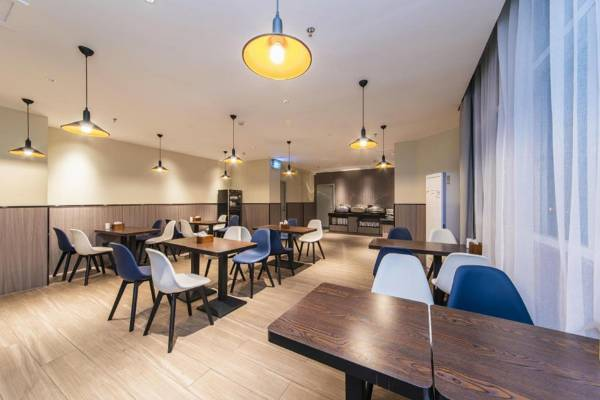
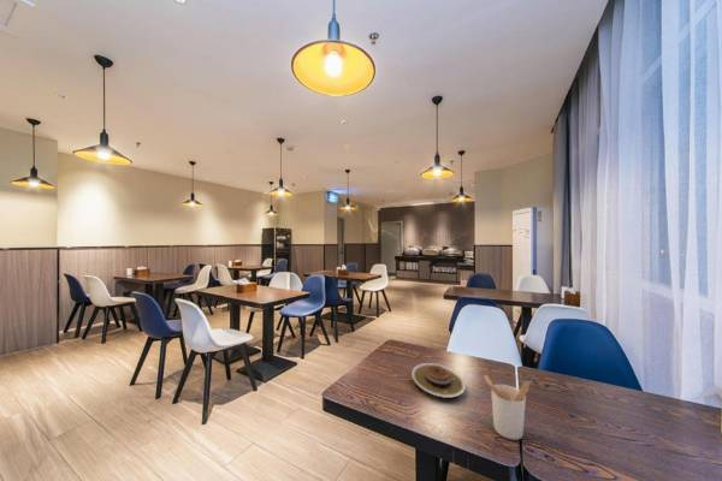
+ utensil holder [484,374,532,440]
+ plate [410,362,467,399]
